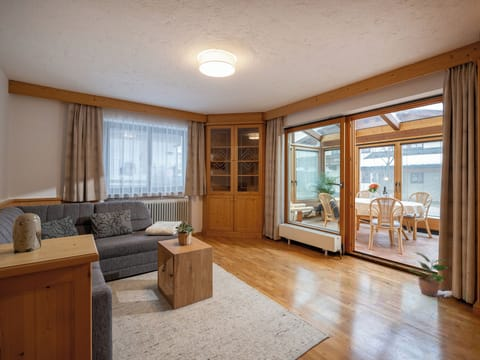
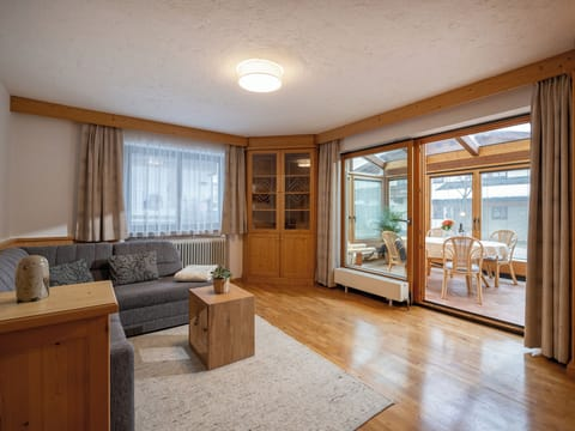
- potted plant [409,251,450,297]
